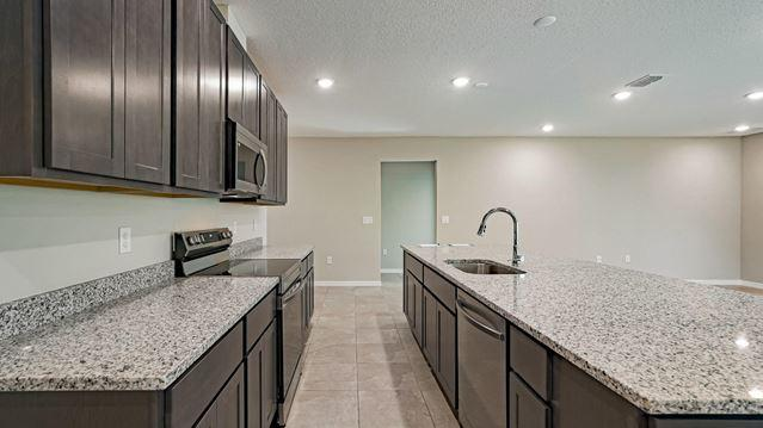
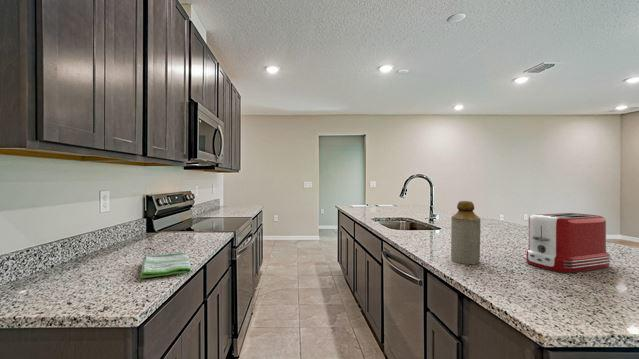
+ toaster [524,212,612,273]
+ dish towel [139,252,192,279]
+ bottle [450,200,481,265]
